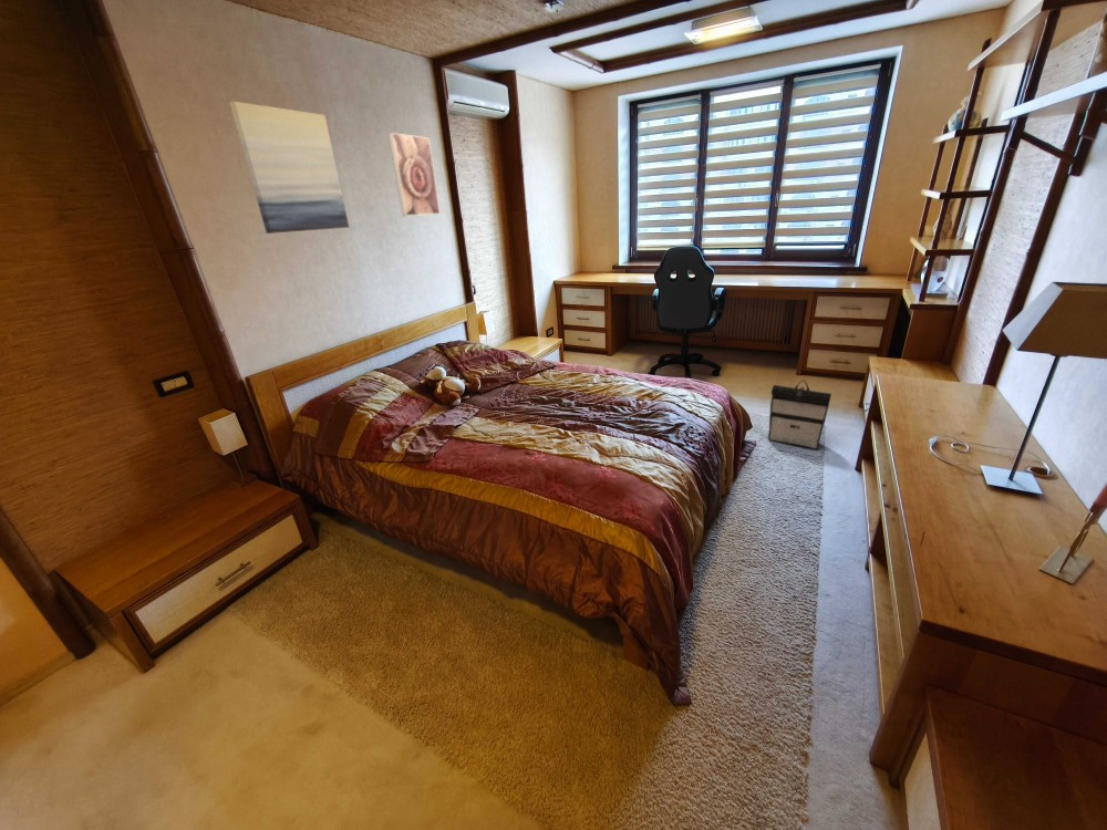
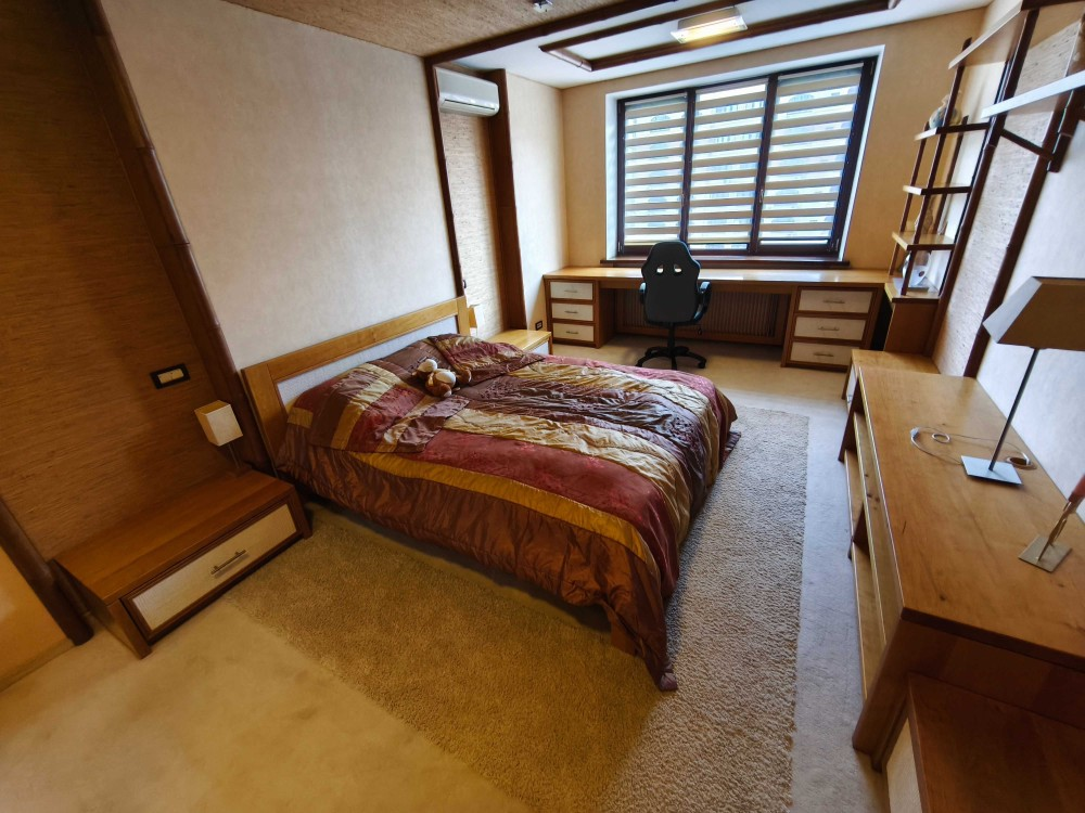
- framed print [387,132,441,217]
- wall art [228,101,351,235]
- backpack [767,380,832,450]
